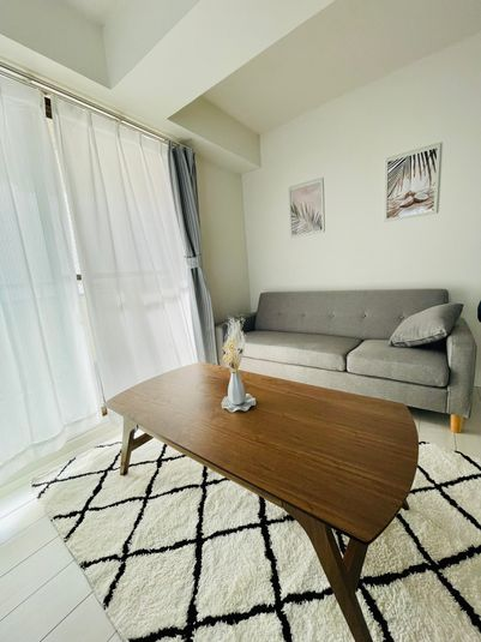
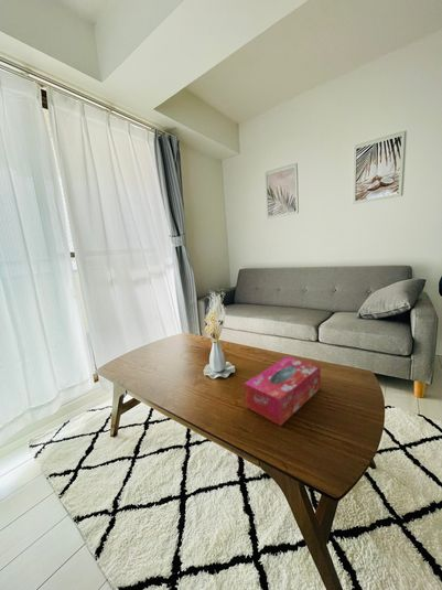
+ tissue box [244,355,322,427]
